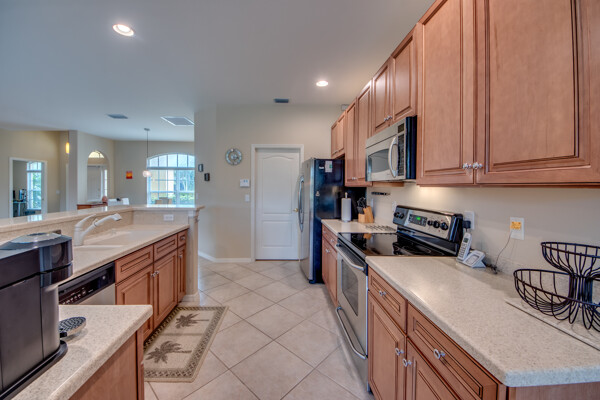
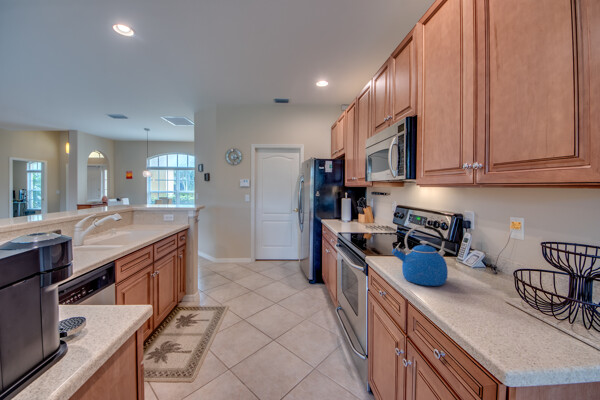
+ kettle [391,224,449,287]
